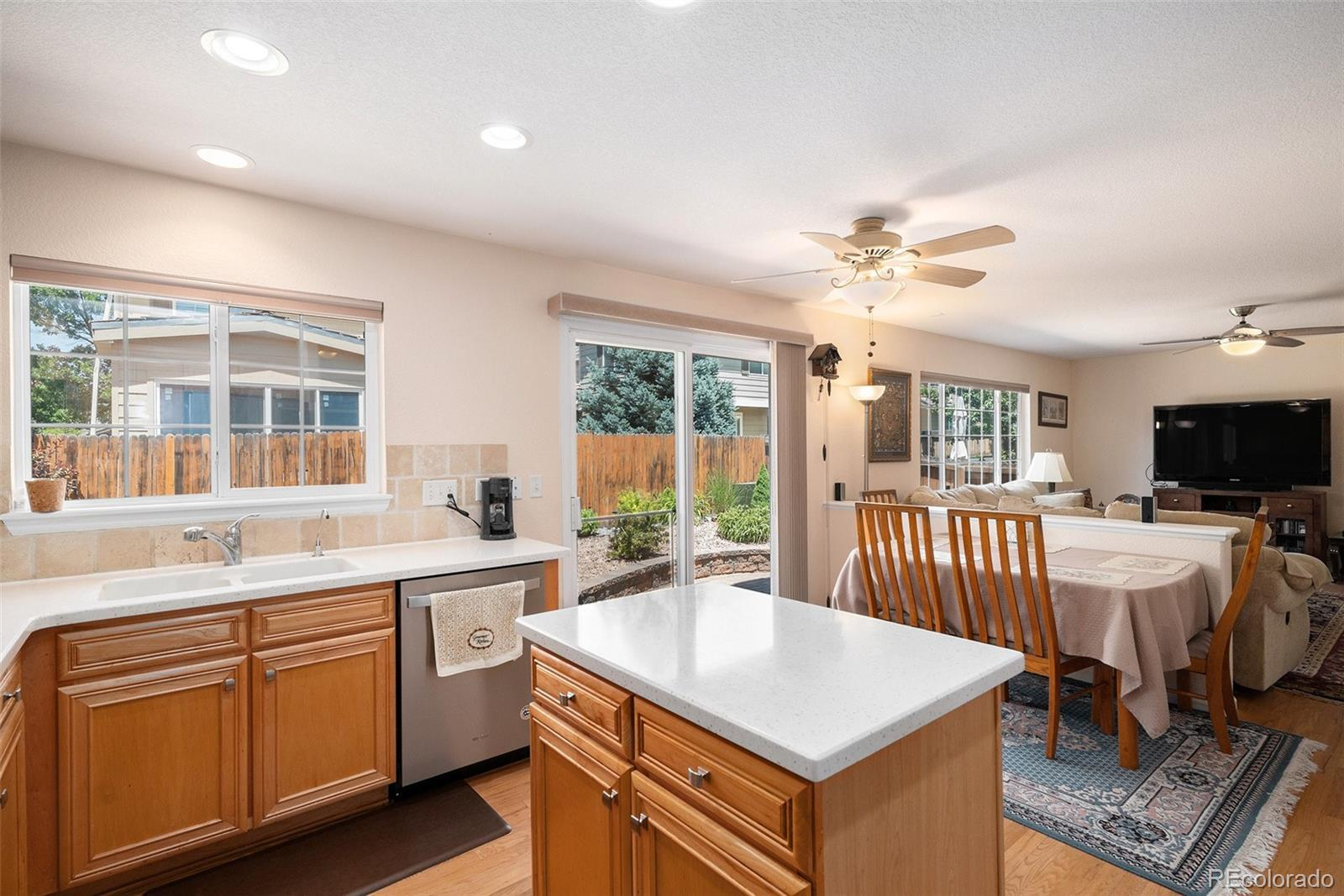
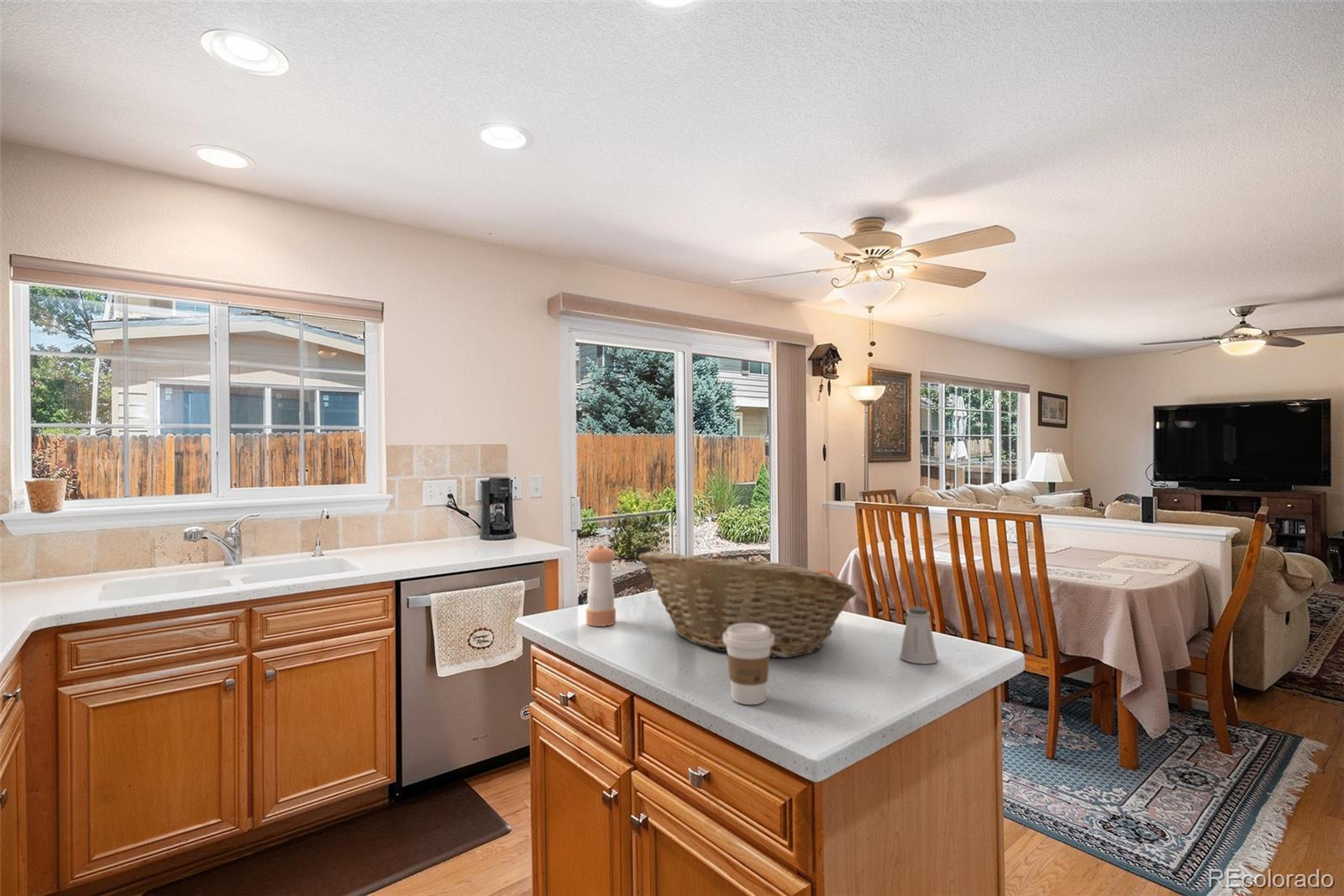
+ pepper shaker [585,544,617,627]
+ fruit basket [638,550,858,658]
+ coffee cup [722,623,774,705]
+ saltshaker [899,606,939,665]
